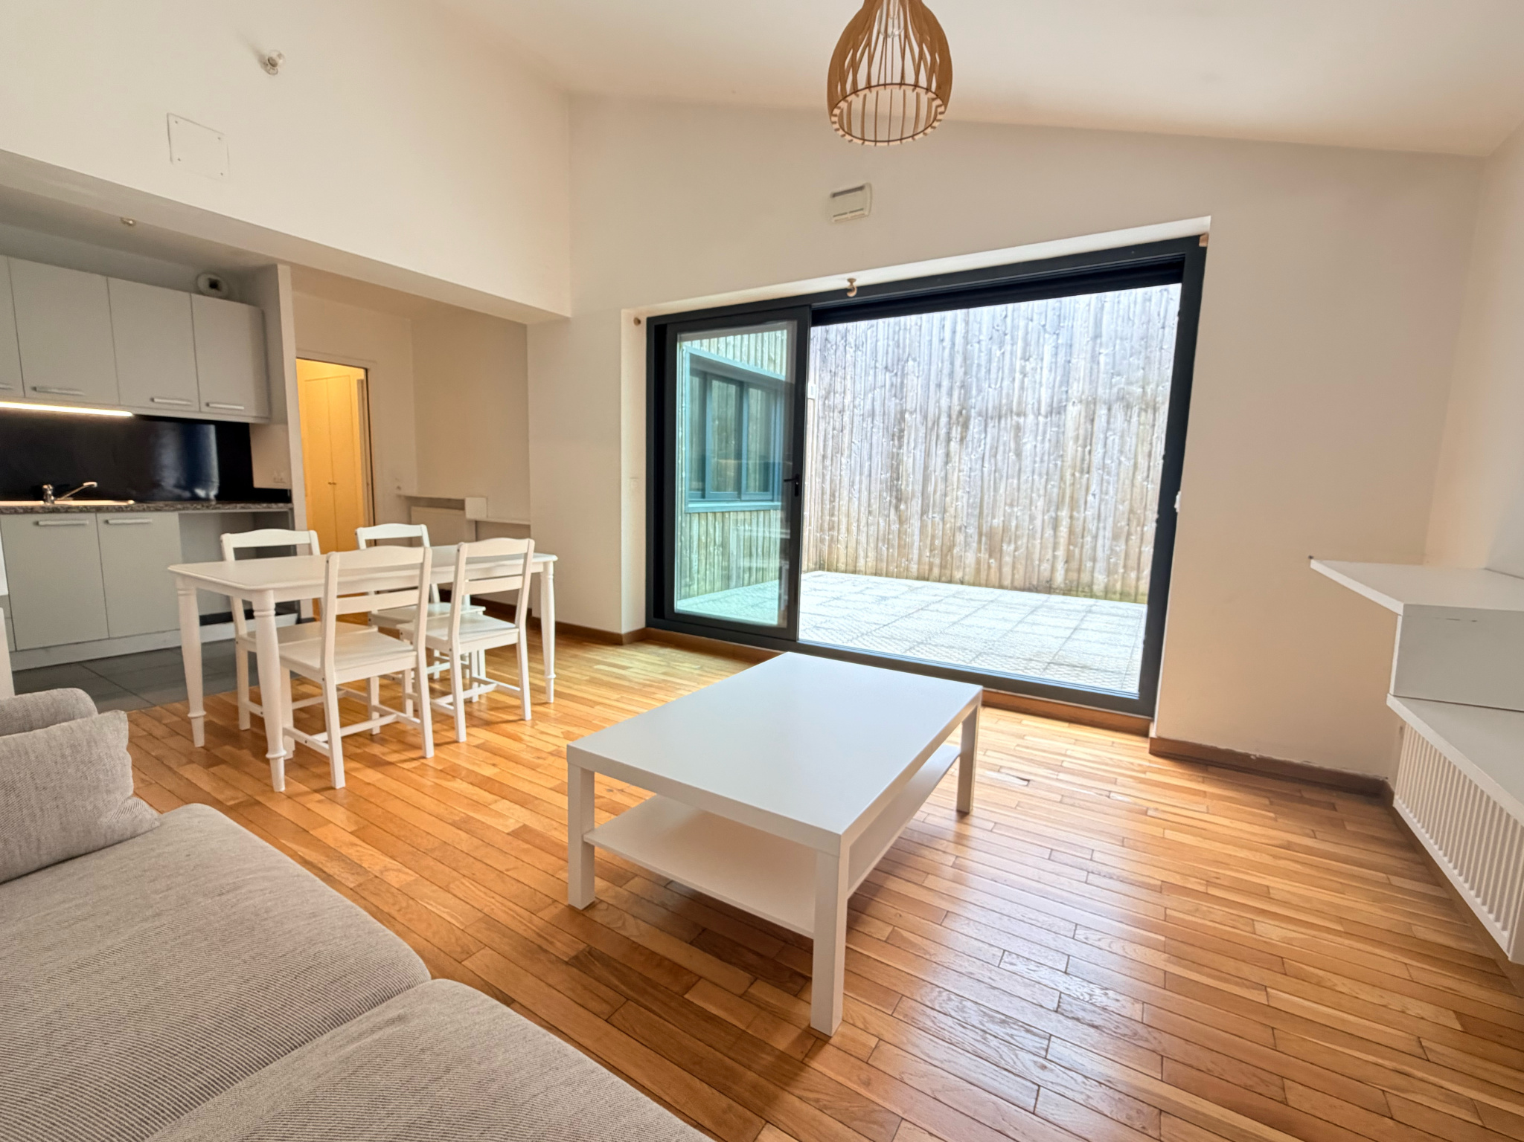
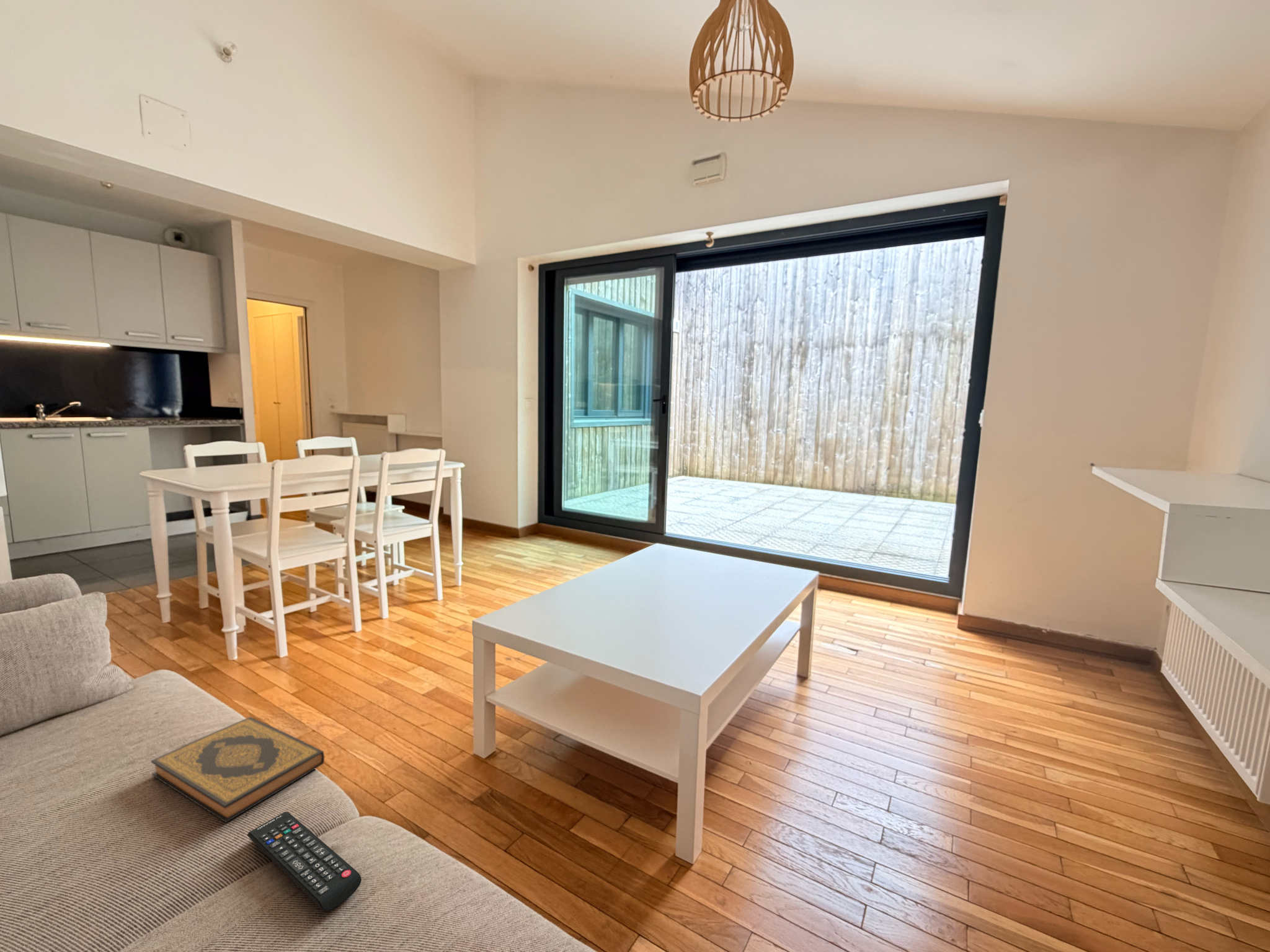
+ remote control [247,811,362,912]
+ hardback book [151,716,325,823]
